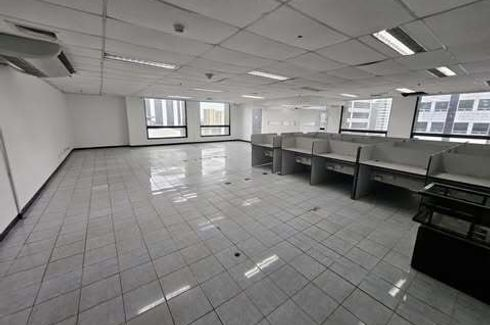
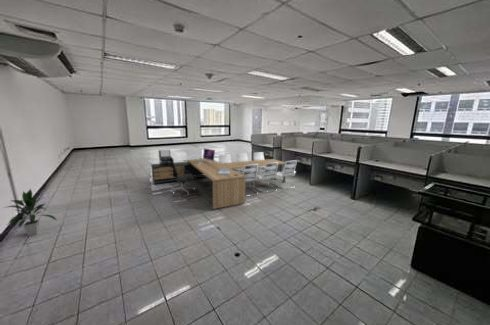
+ indoor plant [3,187,57,237]
+ conference table [150,147,298,210]
